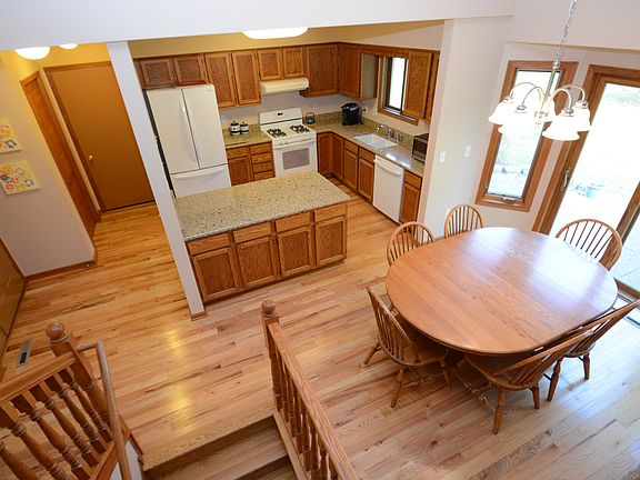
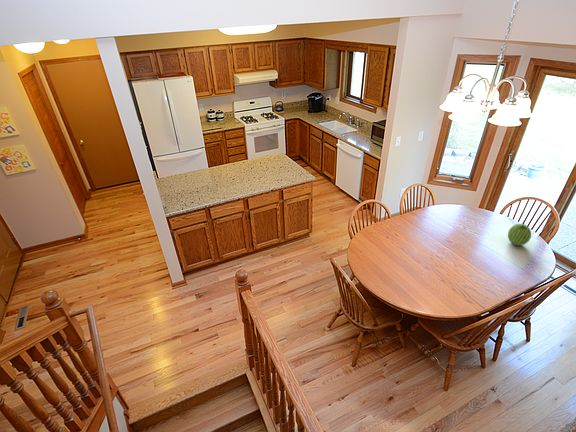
+ fruit [507,223,532,247]
